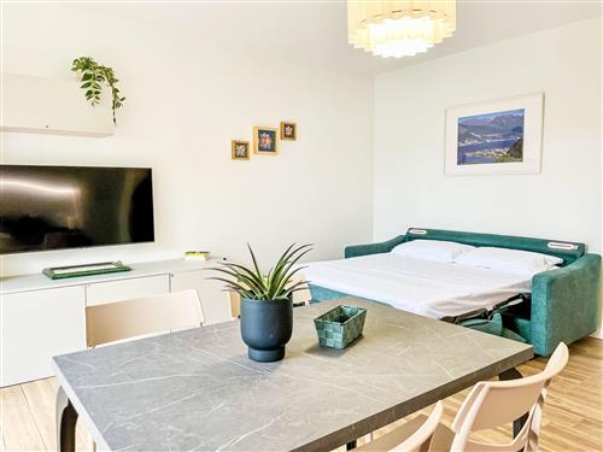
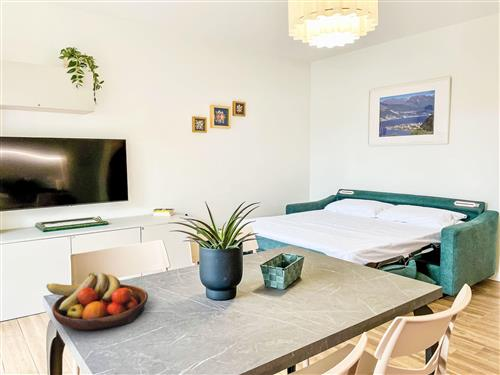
+ fruit bowl [46,272,149,332]
